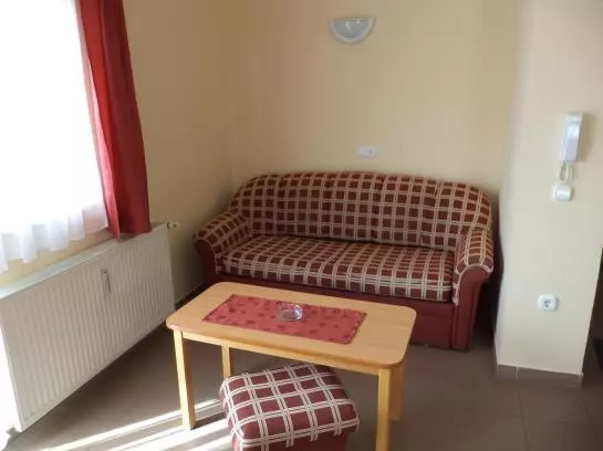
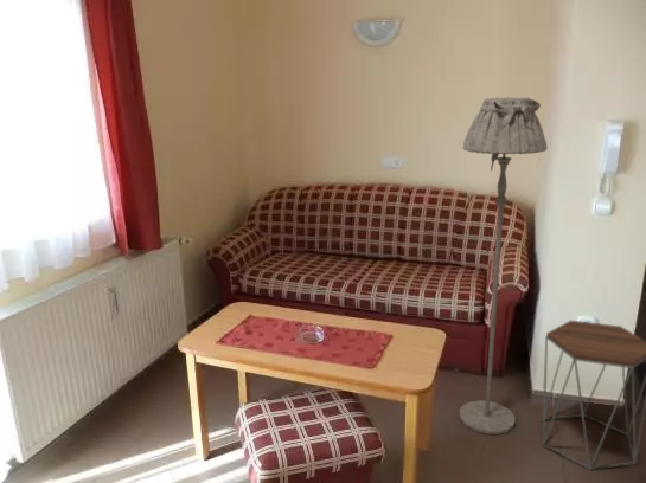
+ side table [542,320,646,471]
+ floor lamp [459,96,548,436]
